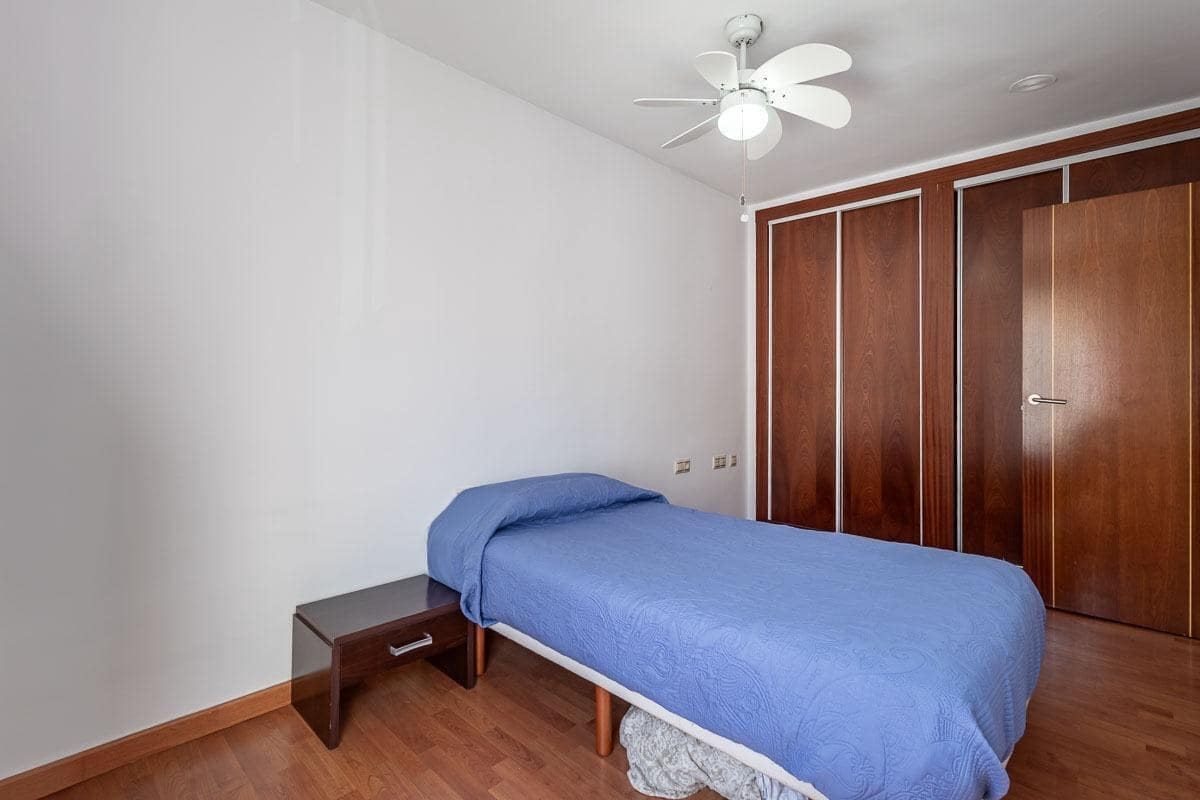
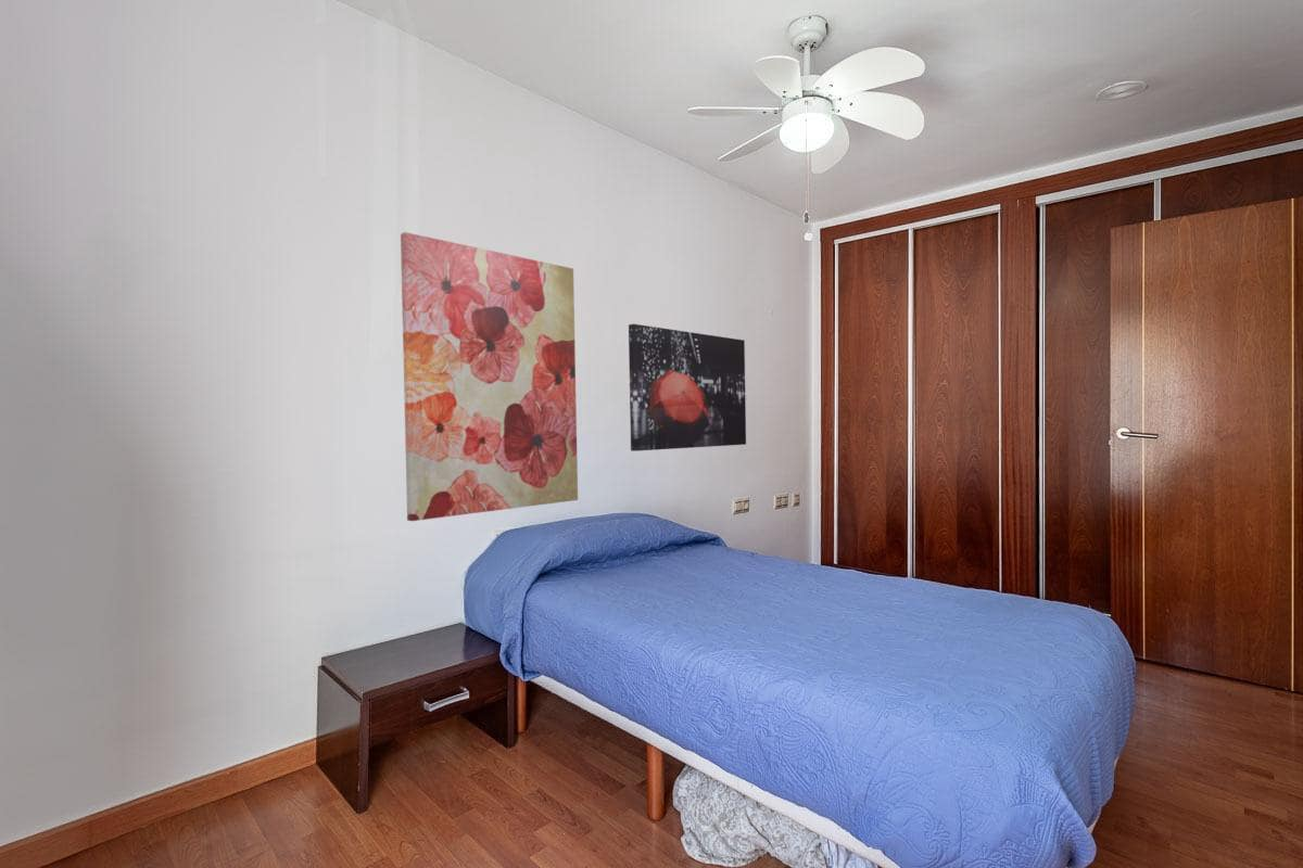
+ wall art [628,323,747,452]
+ wall art [400,231,579,522]
